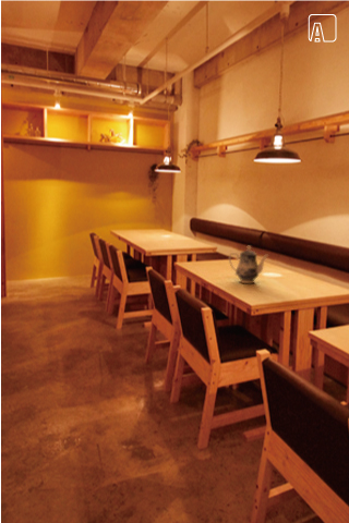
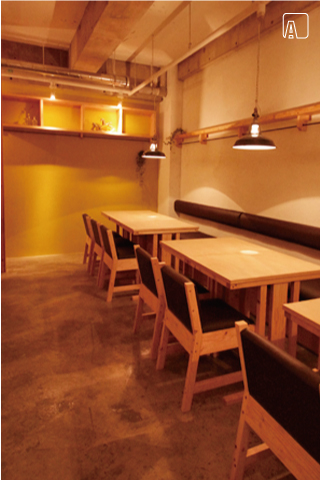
- teapot [228,245,270,284]
